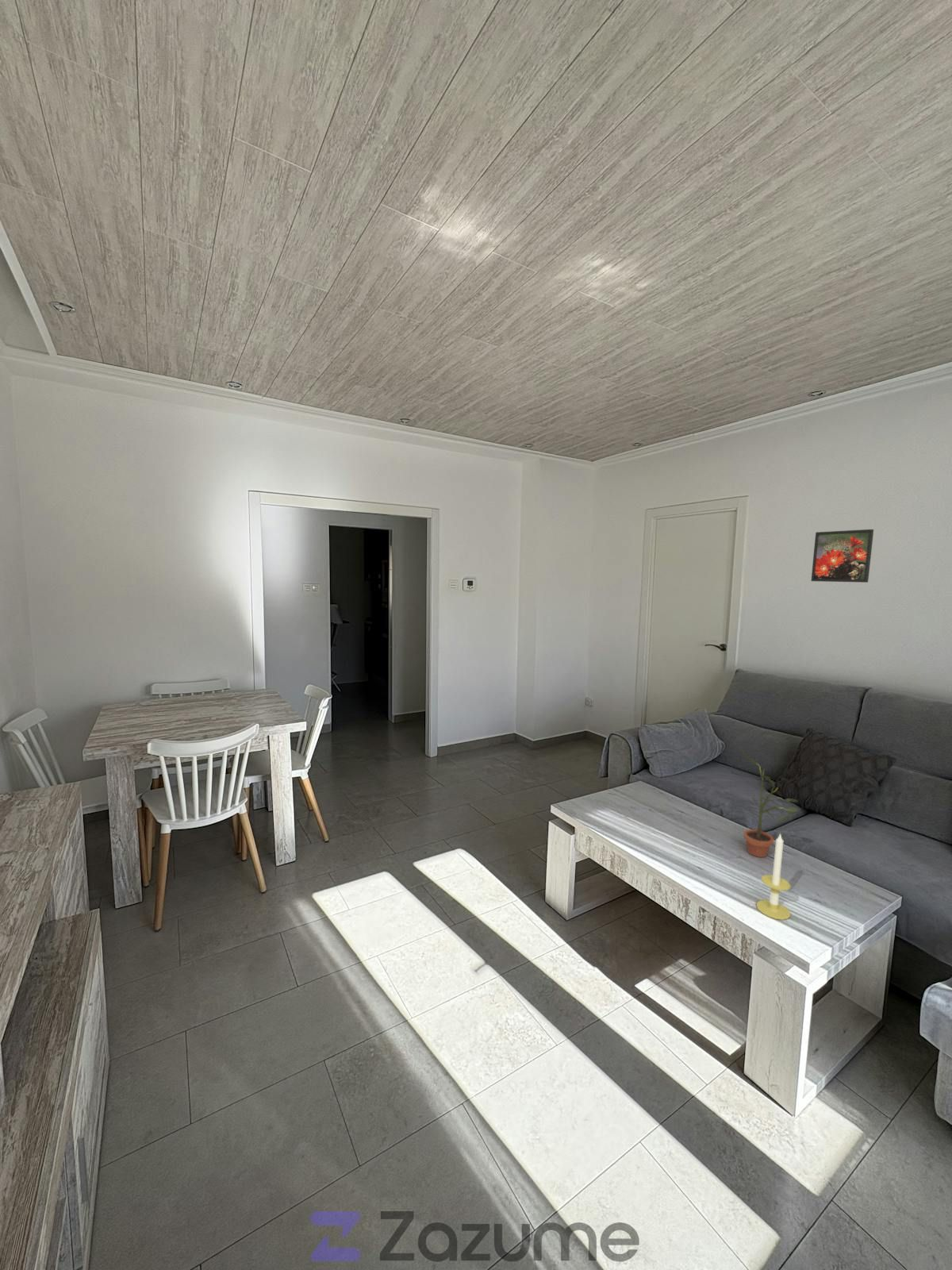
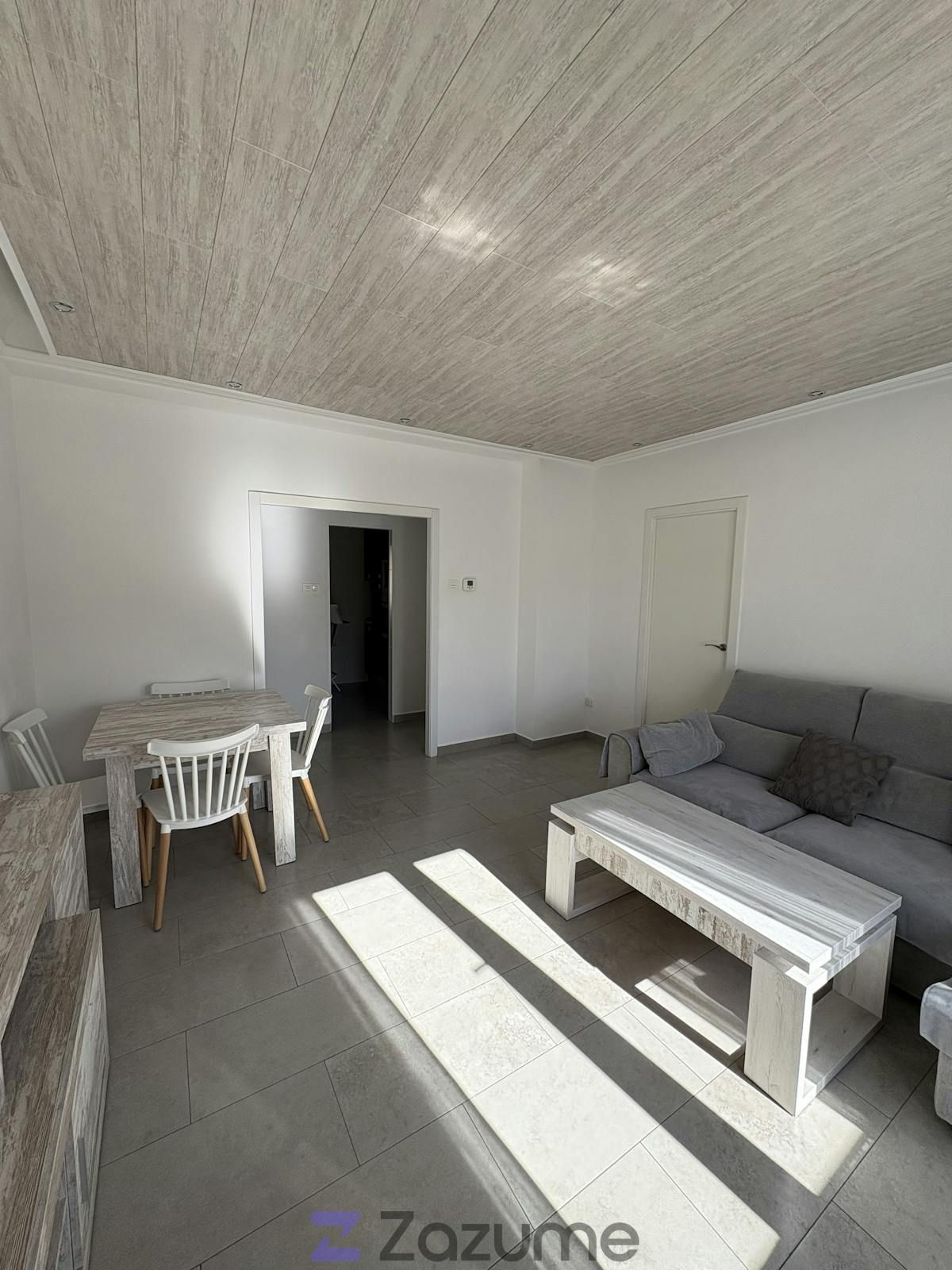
- potted plant [739,749,800,858]
- candle [755,832,792,921]
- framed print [810,529,874,583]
